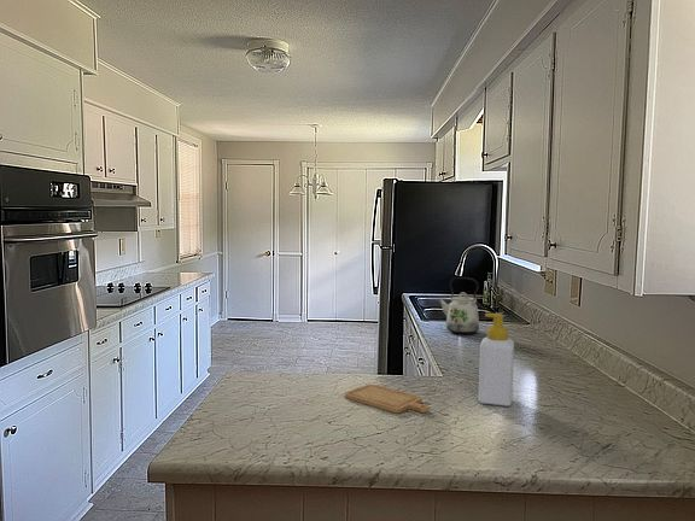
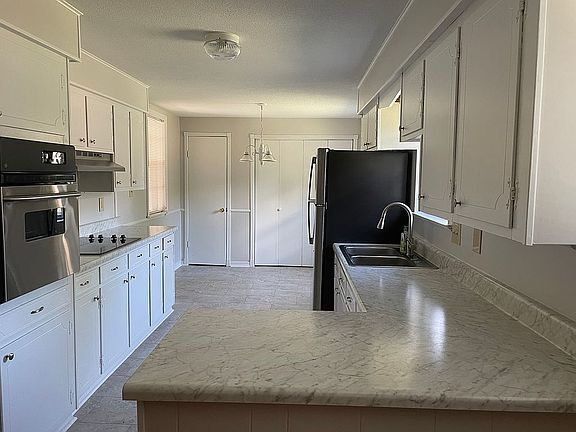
- soap bottle [478,312,515,408]
- chopping board [344,384,431,414]
- kettle [437,276,480,335]
